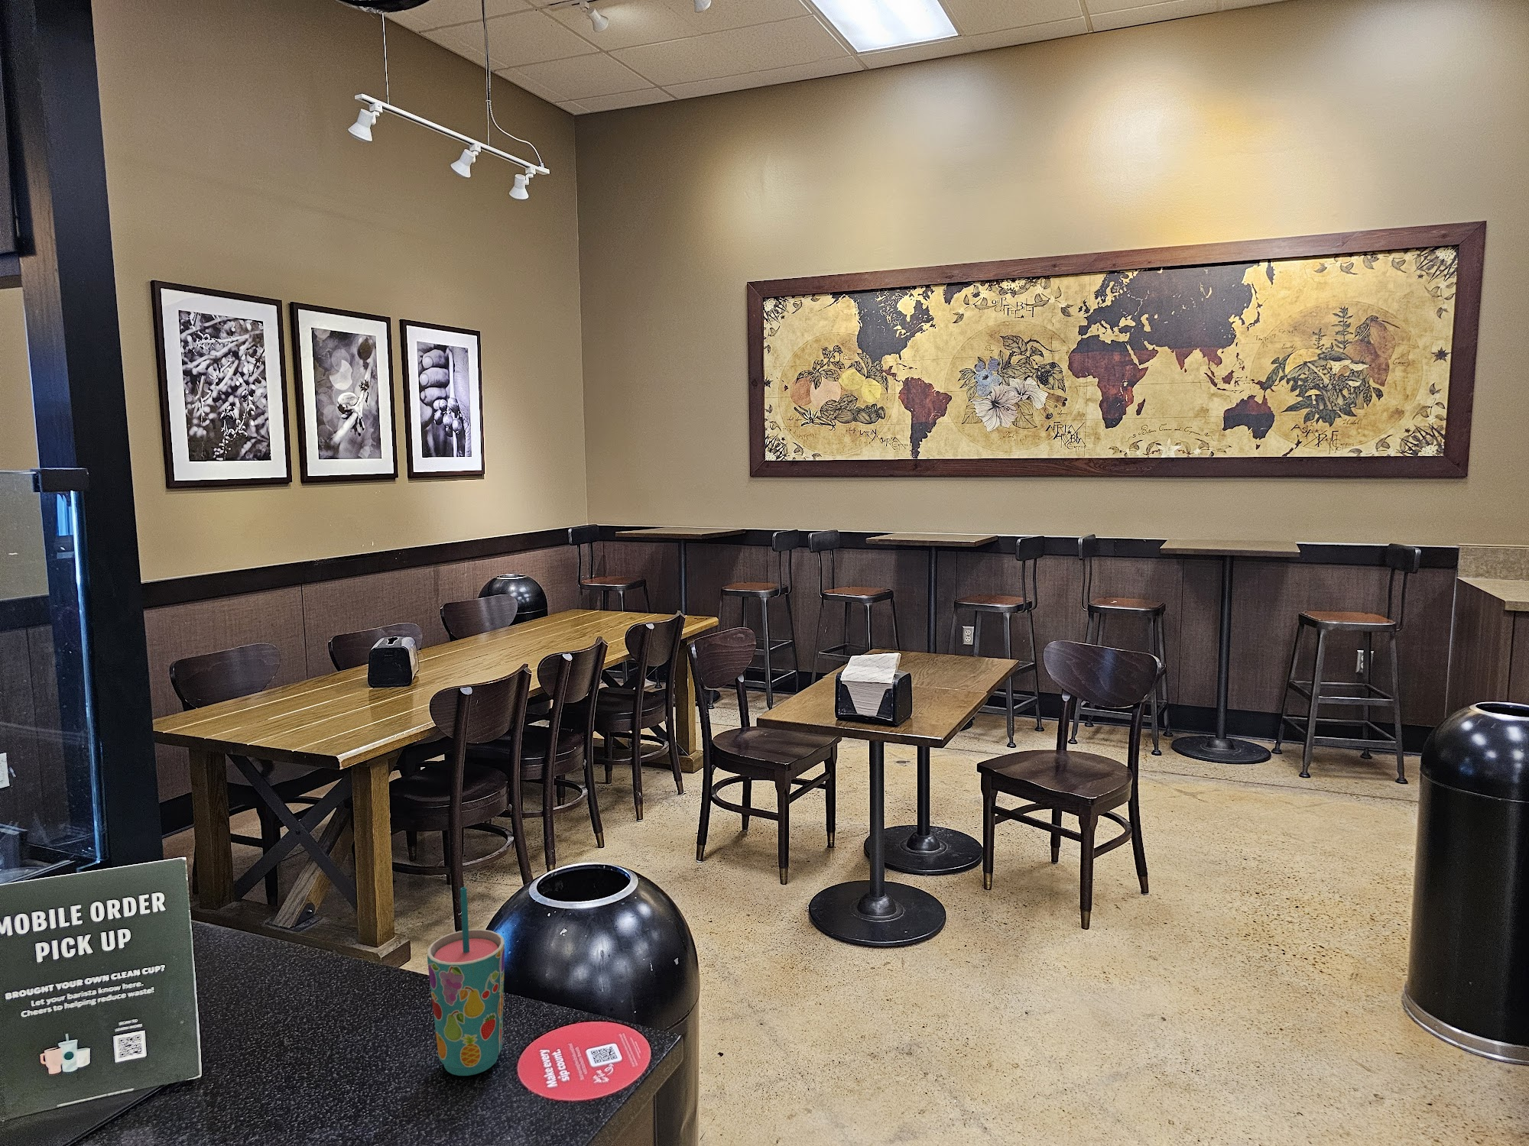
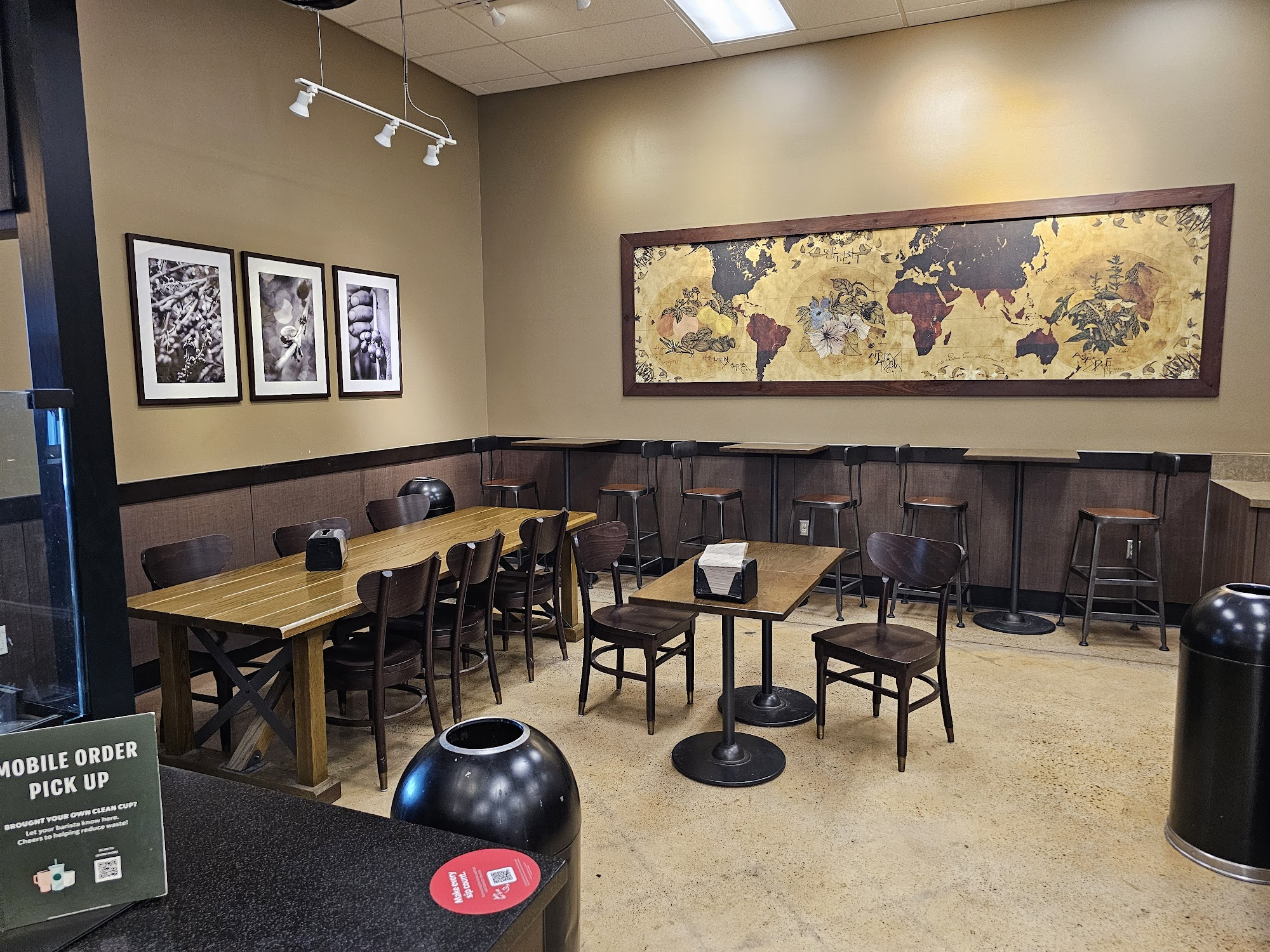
- cup [426,886,506,1076]
